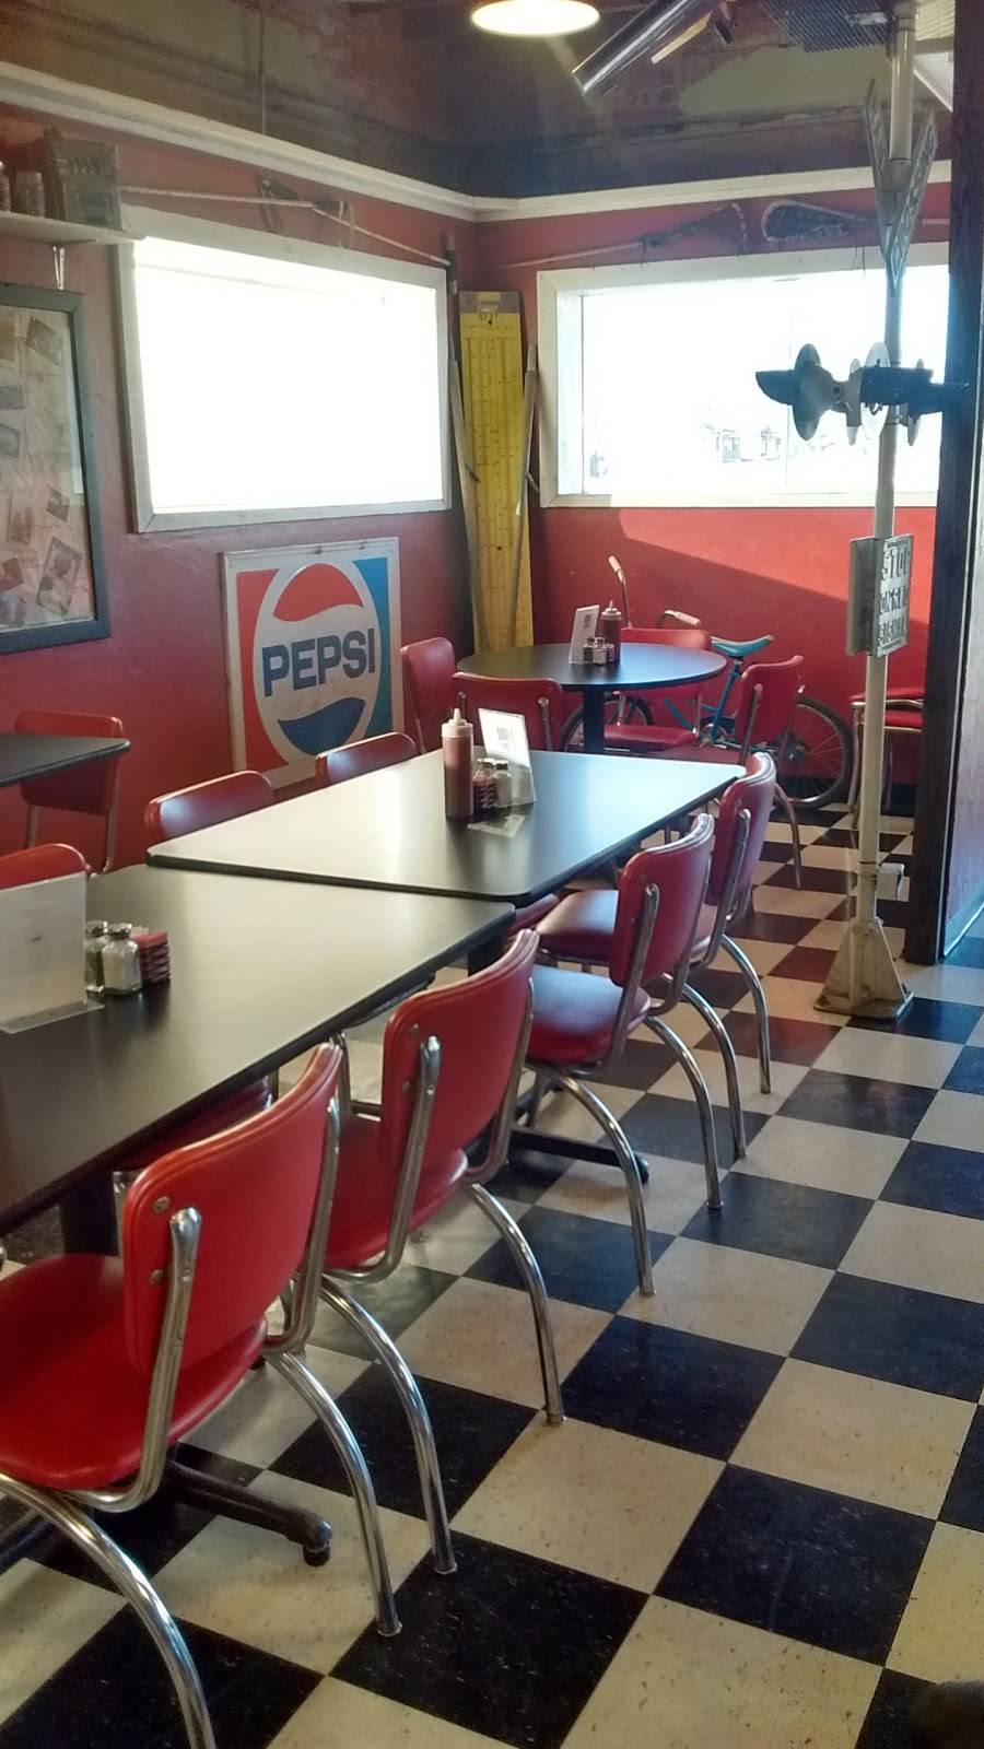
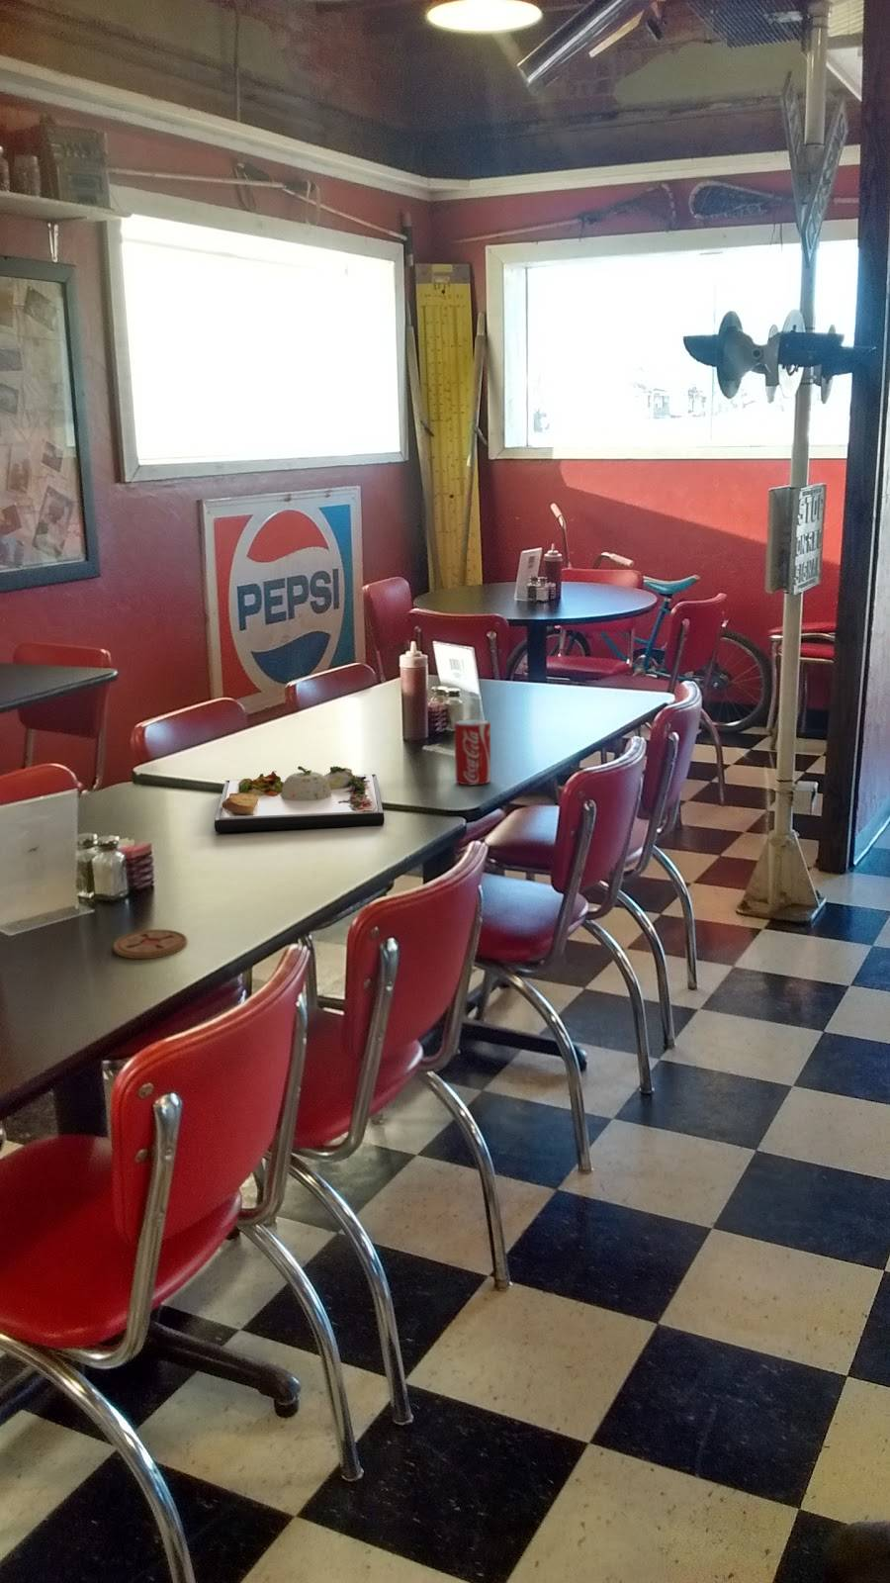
+ beverage can [453,719,491,786]
+ coaster [113,928,188,960]
+ dinner plate [214,764,386,833]
